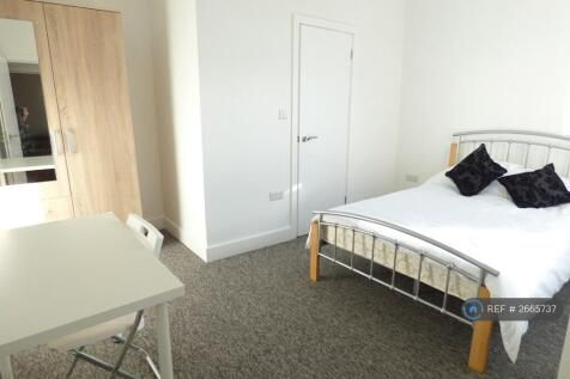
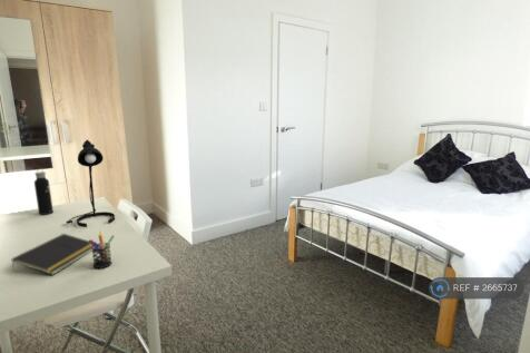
+ desk lamp [66,139,116,228]
+ pen holder [88,231,115,269]
+ water bottle [33,167,55,216]
+ notepad [11,233,94,276]
